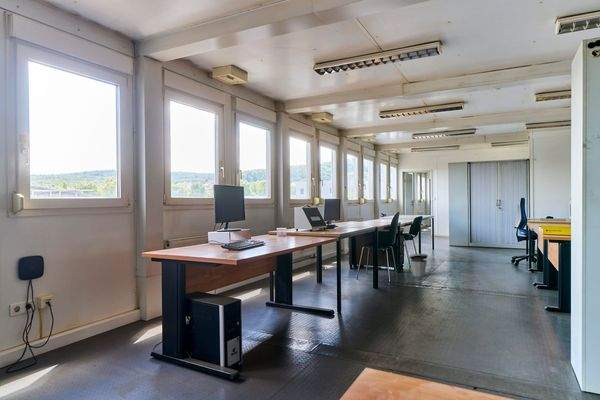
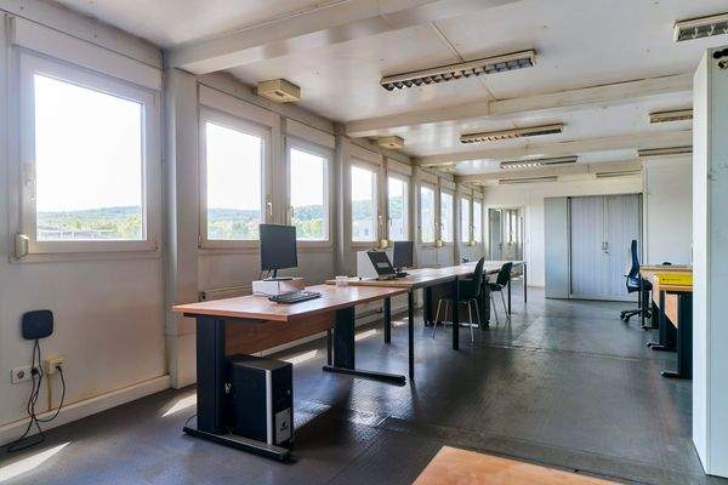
- trash can [408,253,428,278]
